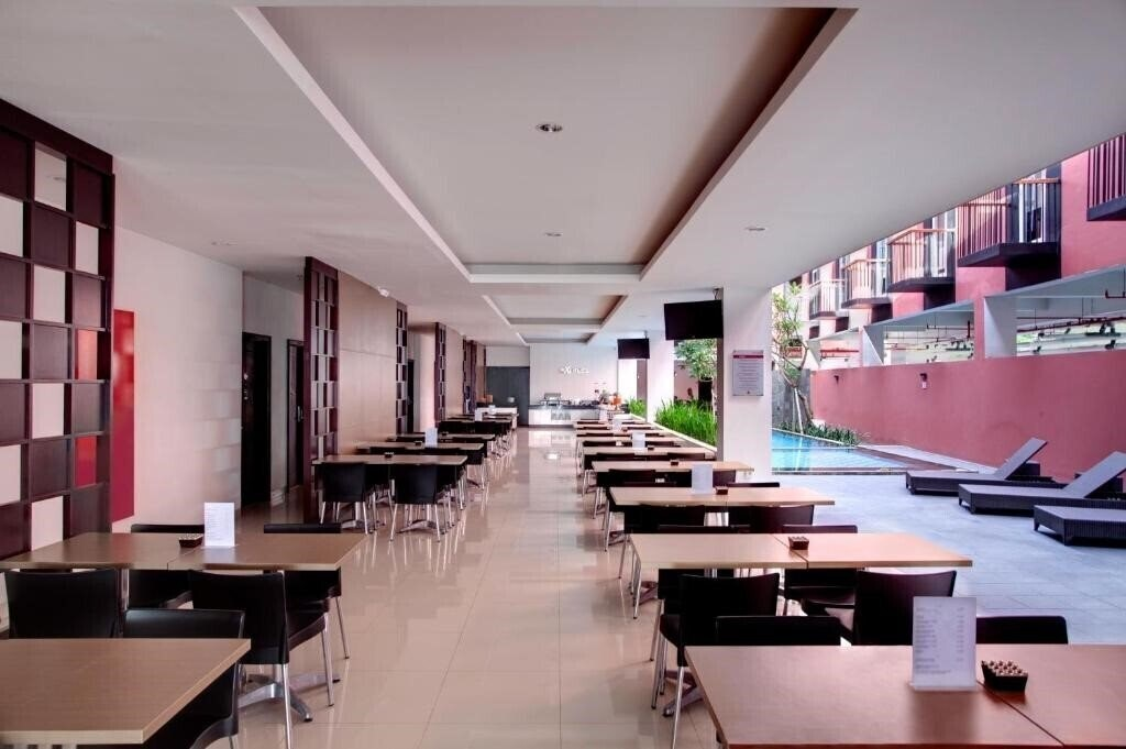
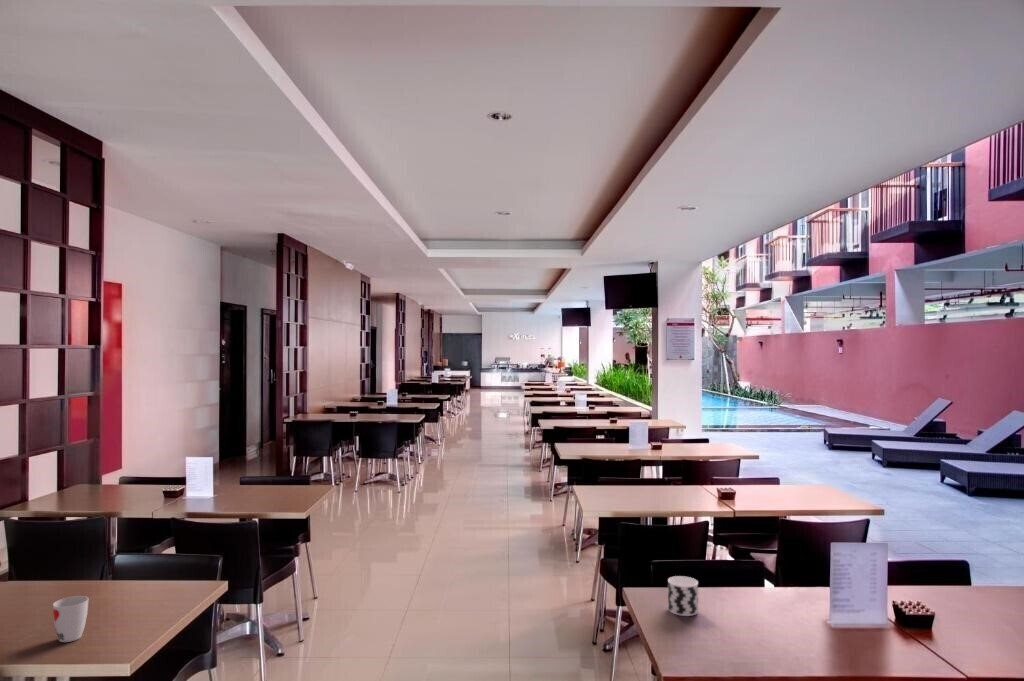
+ cup [52,595,90,643]
+ cup [667,575,699,617]
